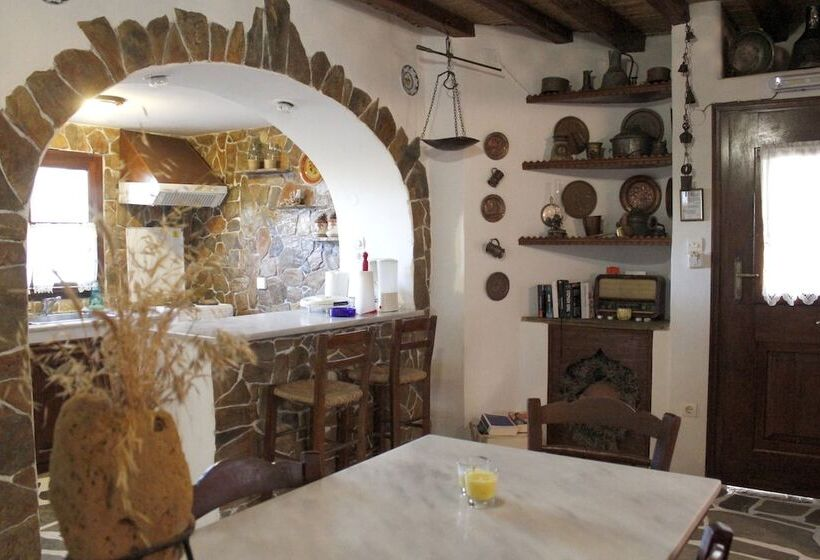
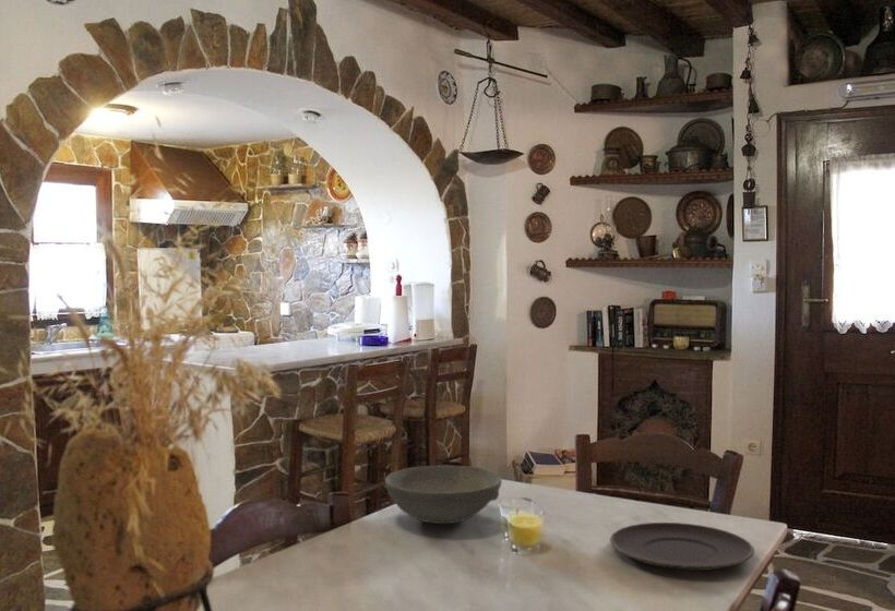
+ bowl [384,465,503,525]
+ plate [609,522,755,572]
